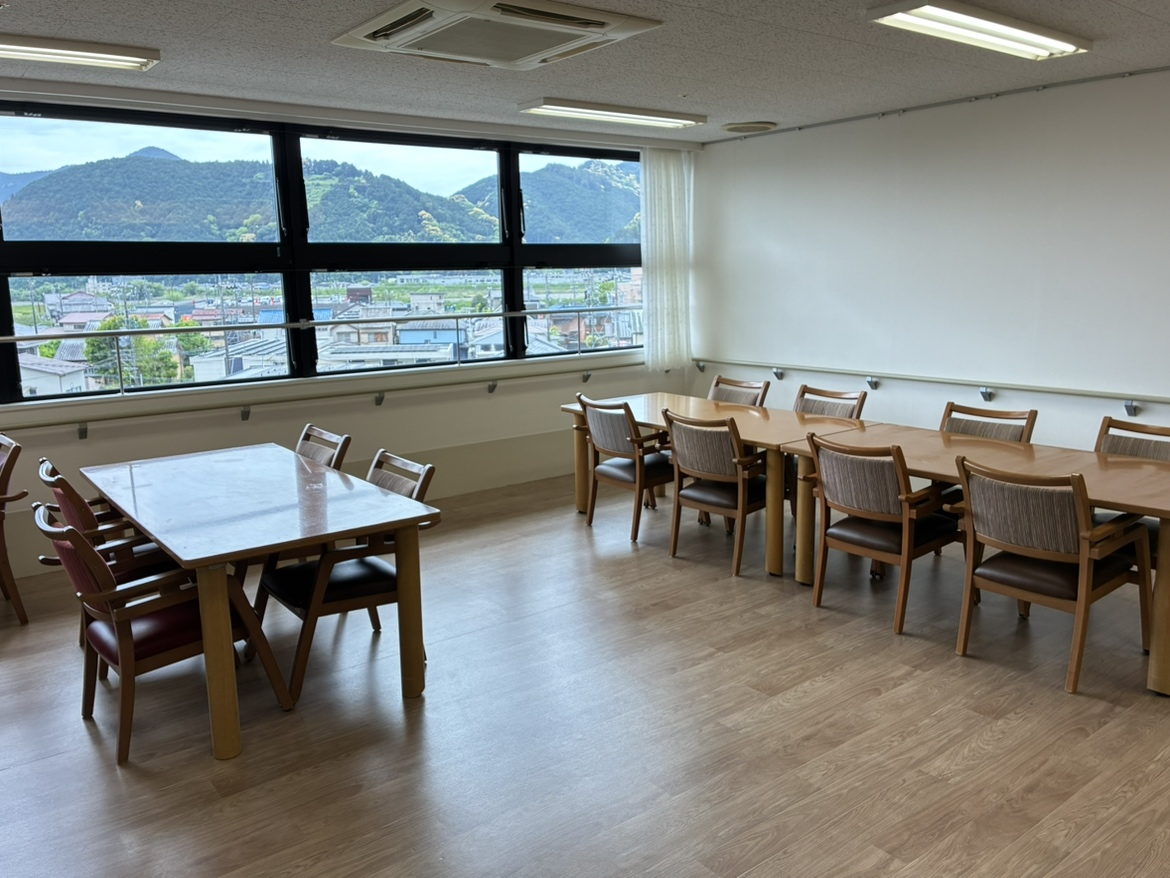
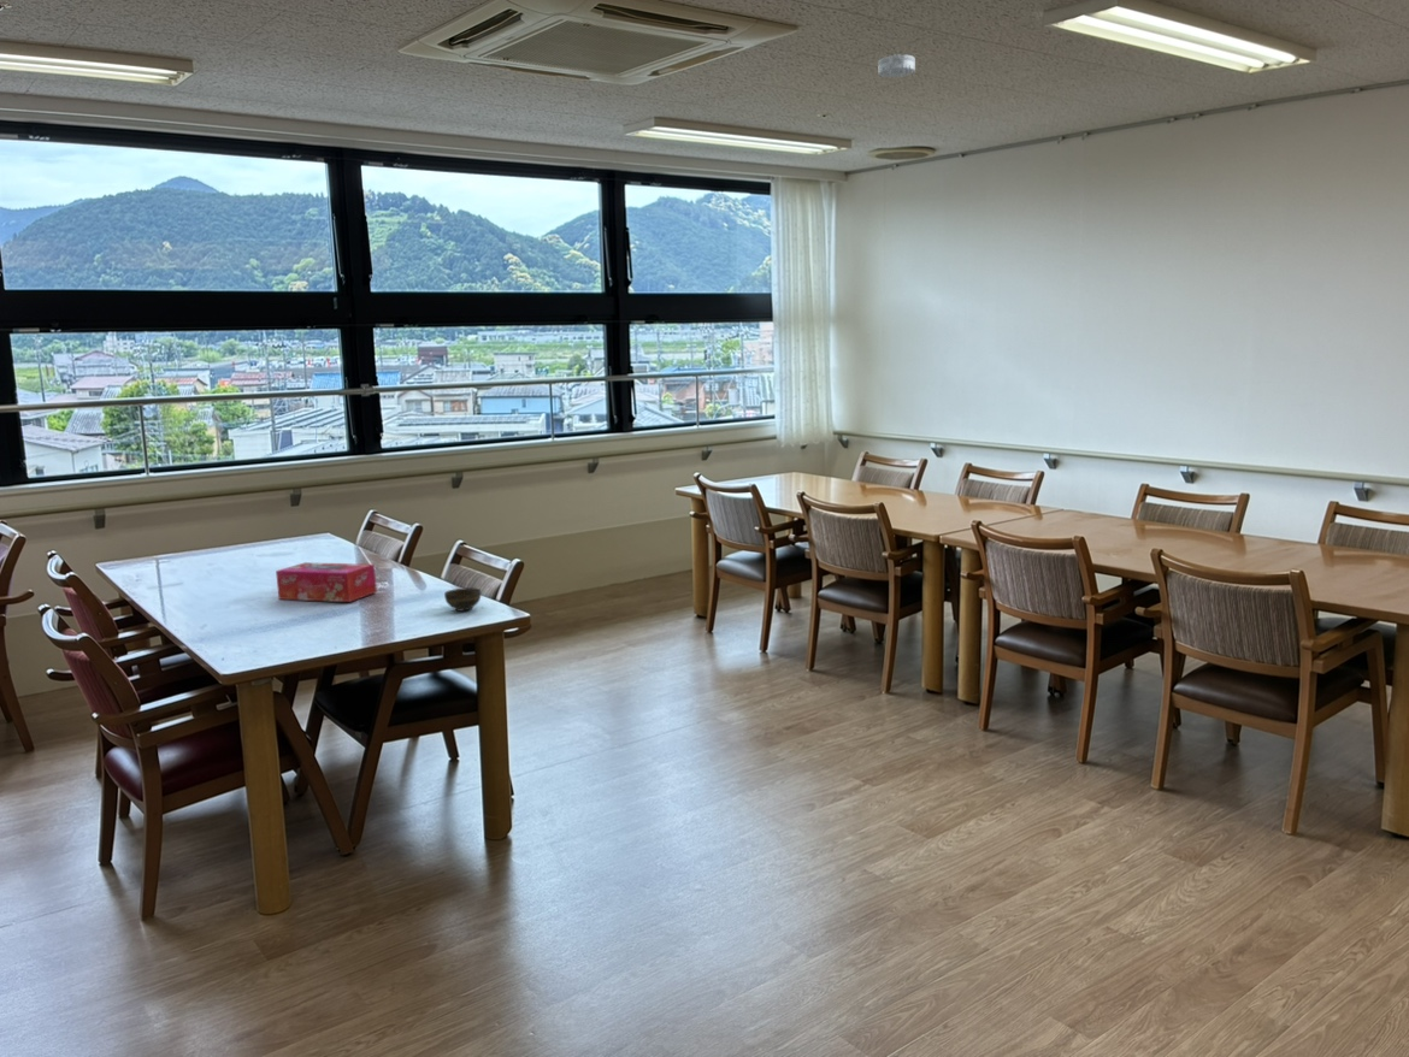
+ cup [443,586,482,613]
+ tissue box [275,561,378,603]
+ smoke detector [877,53,916,78]
